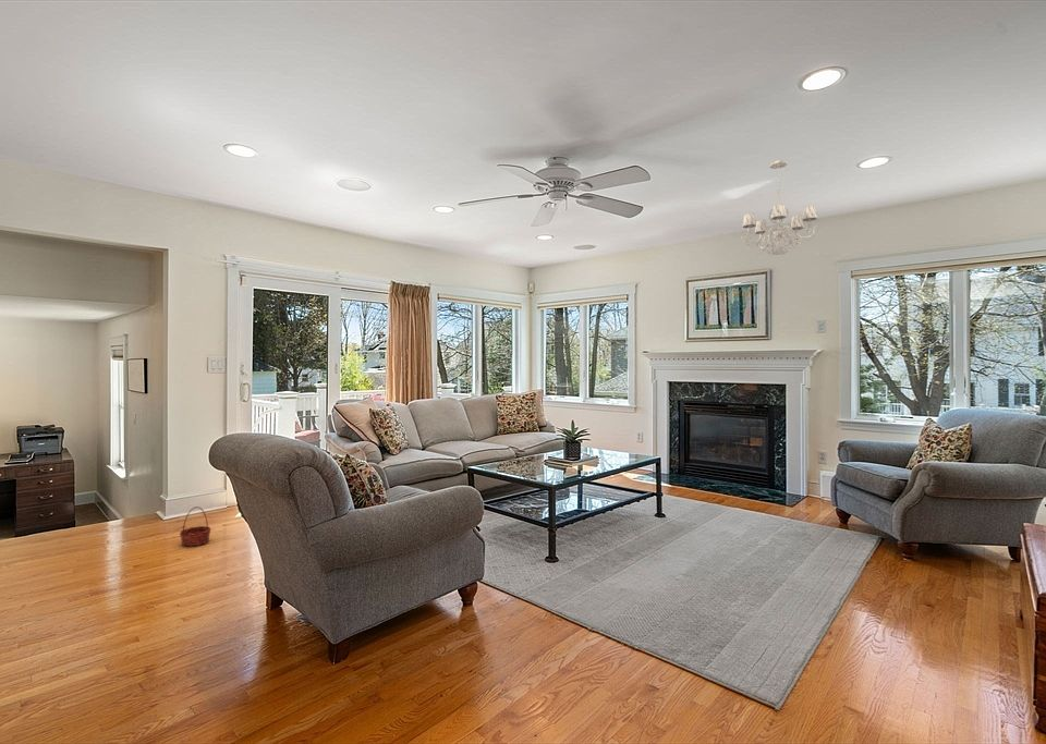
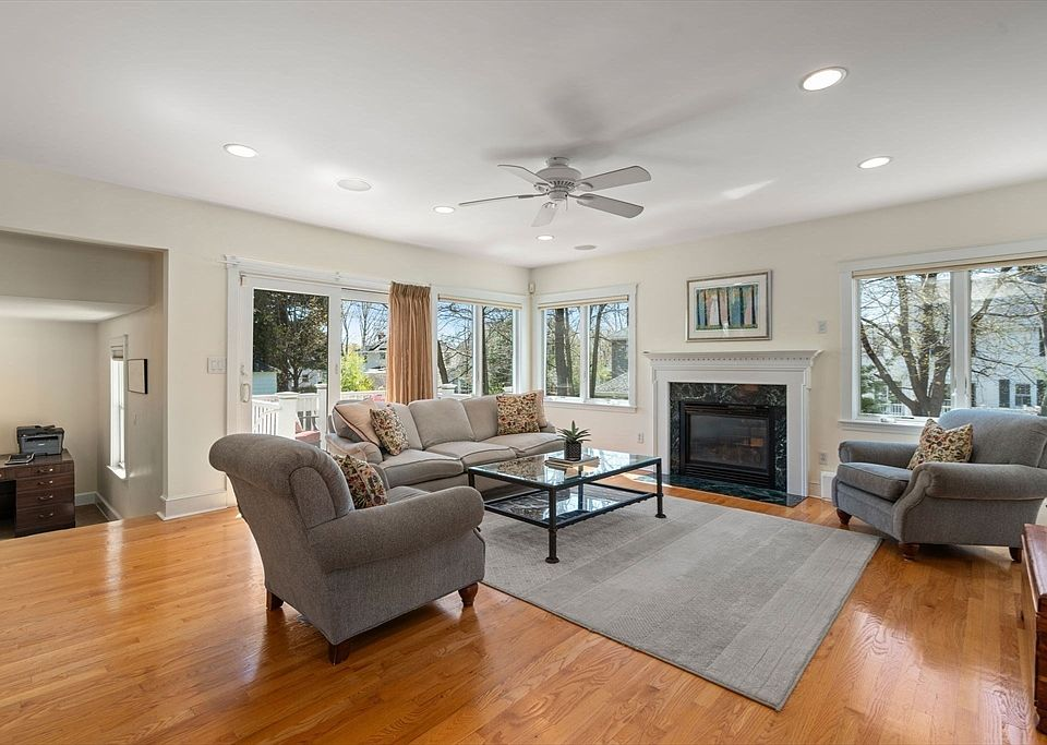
- basket [179,505,212,548]
- chandelier [740,159,819,256]
